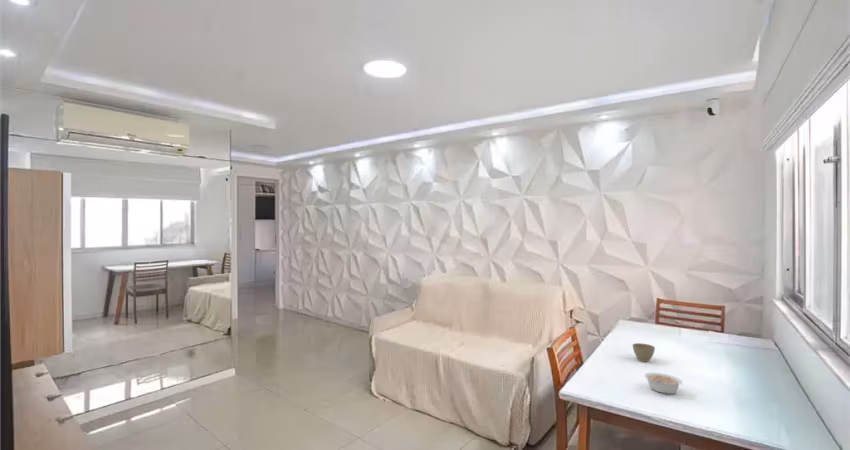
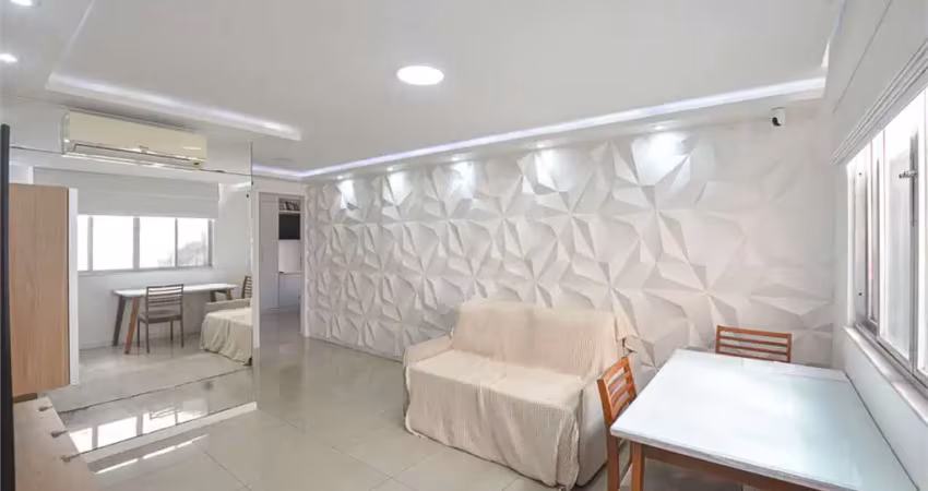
- legume [644,372,683,395]
- flower pot [632,342,656,363]
